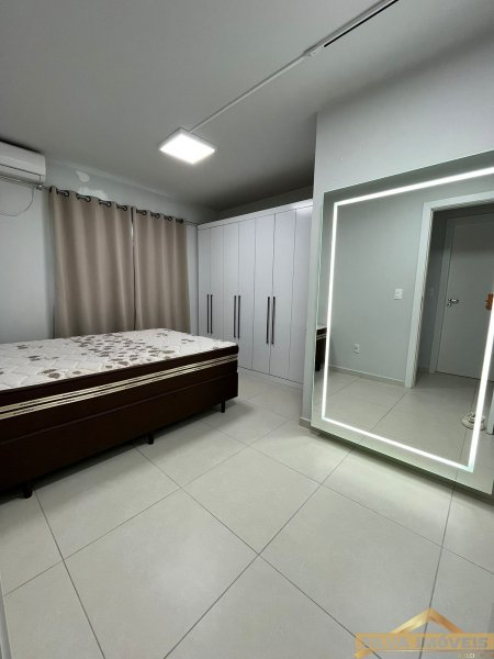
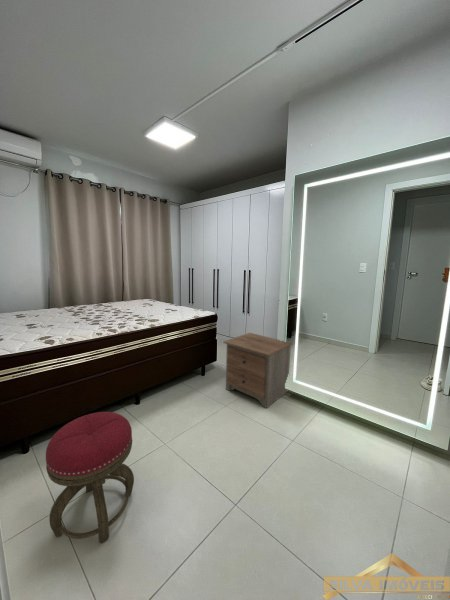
+ nightstand [222,332,293,409]
+ stool [45,411,135,544]
